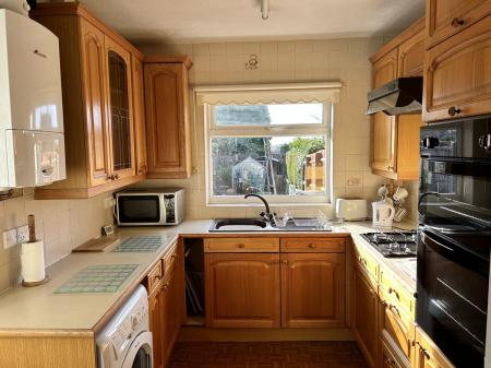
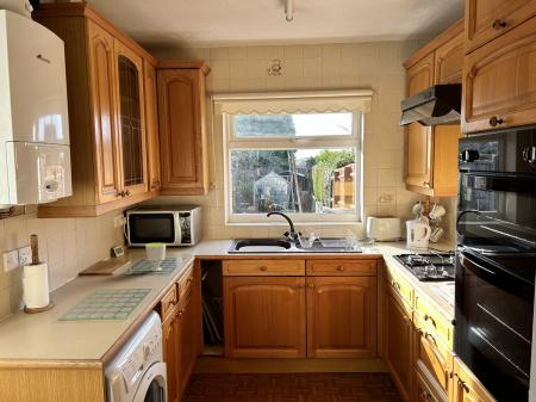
+ cup [144,242,167,272]
